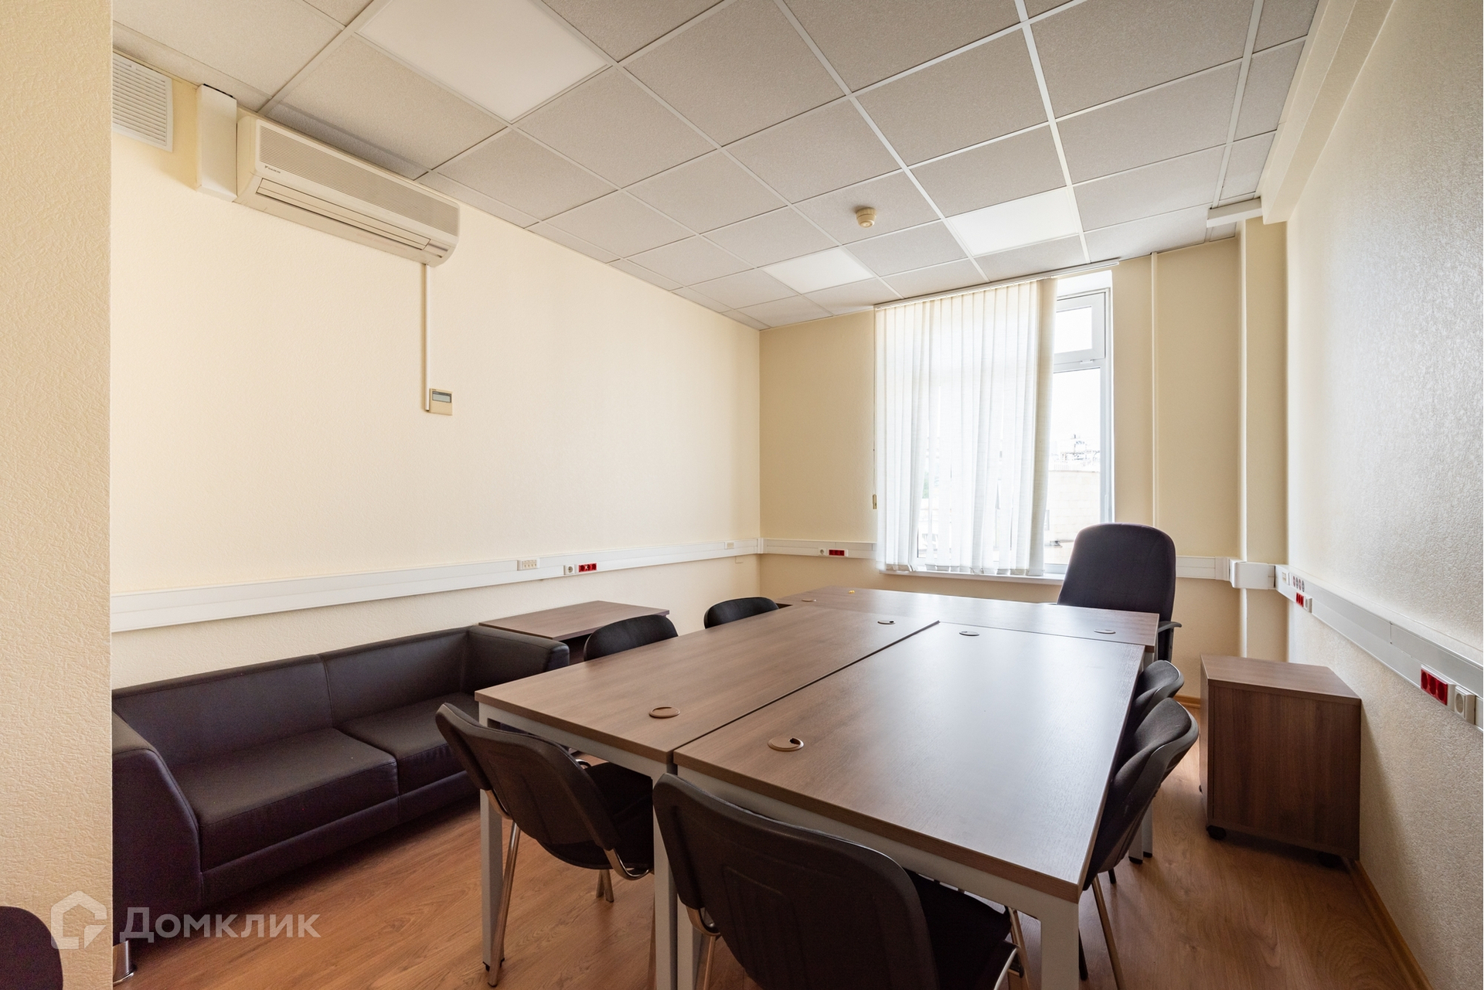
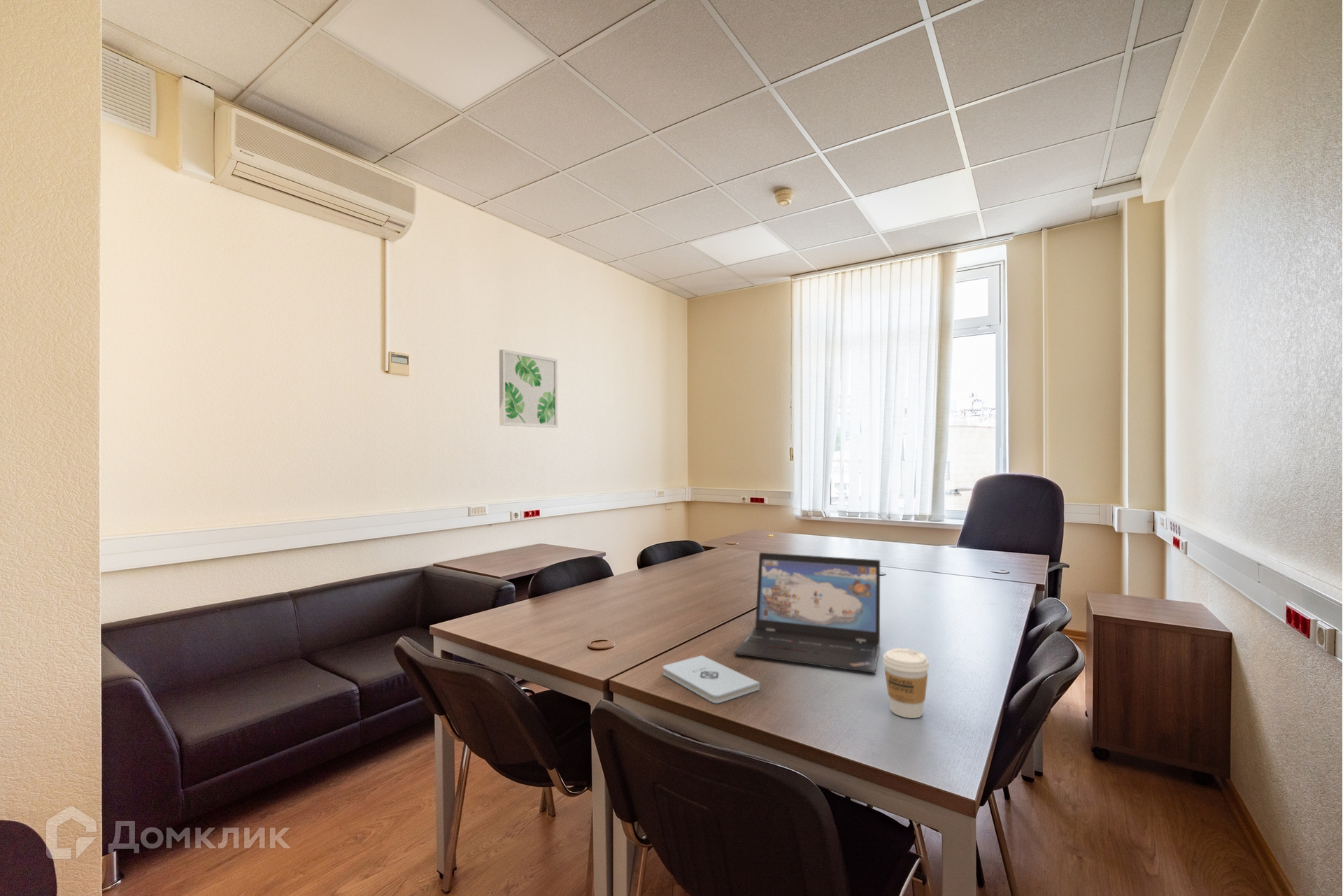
+ coffee cup [882,648,930,719]
+ notepad [662,655,760,704]
+ wall art [499,349,558,428]
+ laptop [733,552,881,674]
